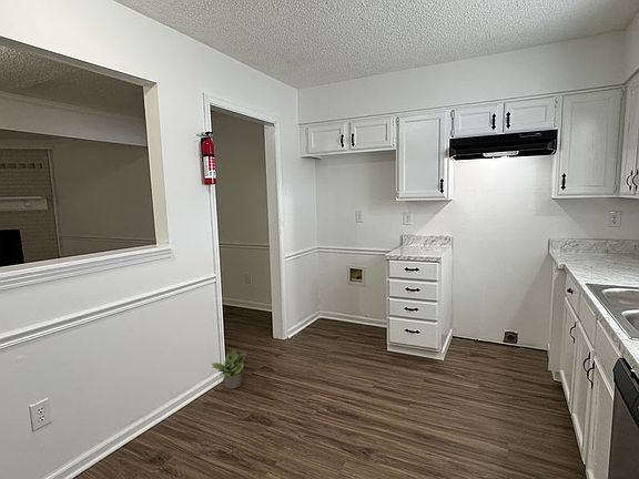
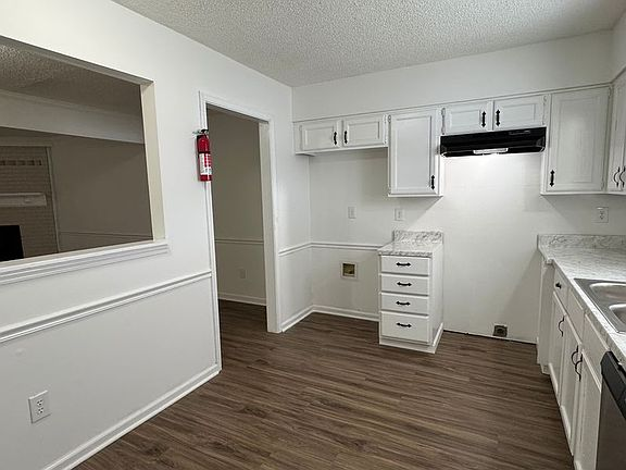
- potted plant [211,347,247,389]
